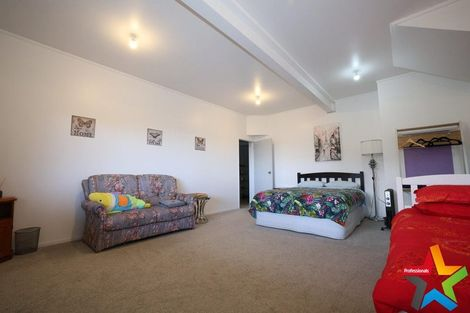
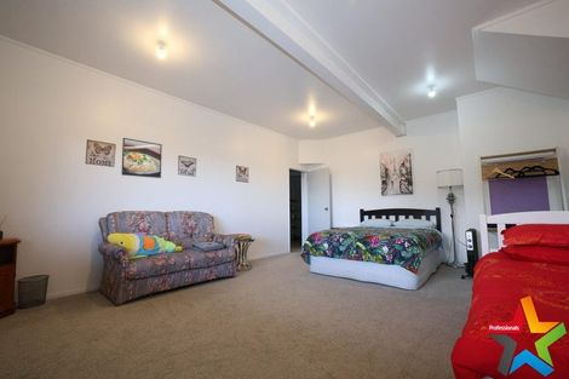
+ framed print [121,137,163,179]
